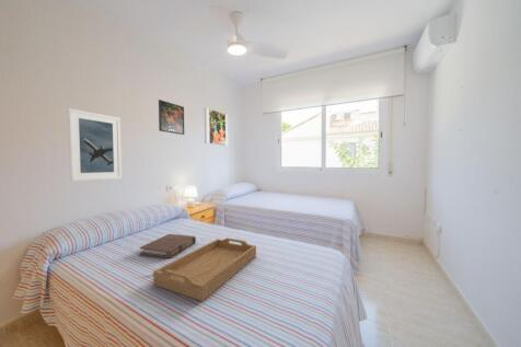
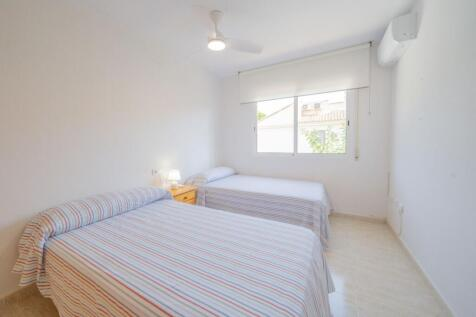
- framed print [67,107,123,183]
- book [139,233,197,259]
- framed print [204,106,229,147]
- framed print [158,99,185,136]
- serving tray [152,236,257,302]
